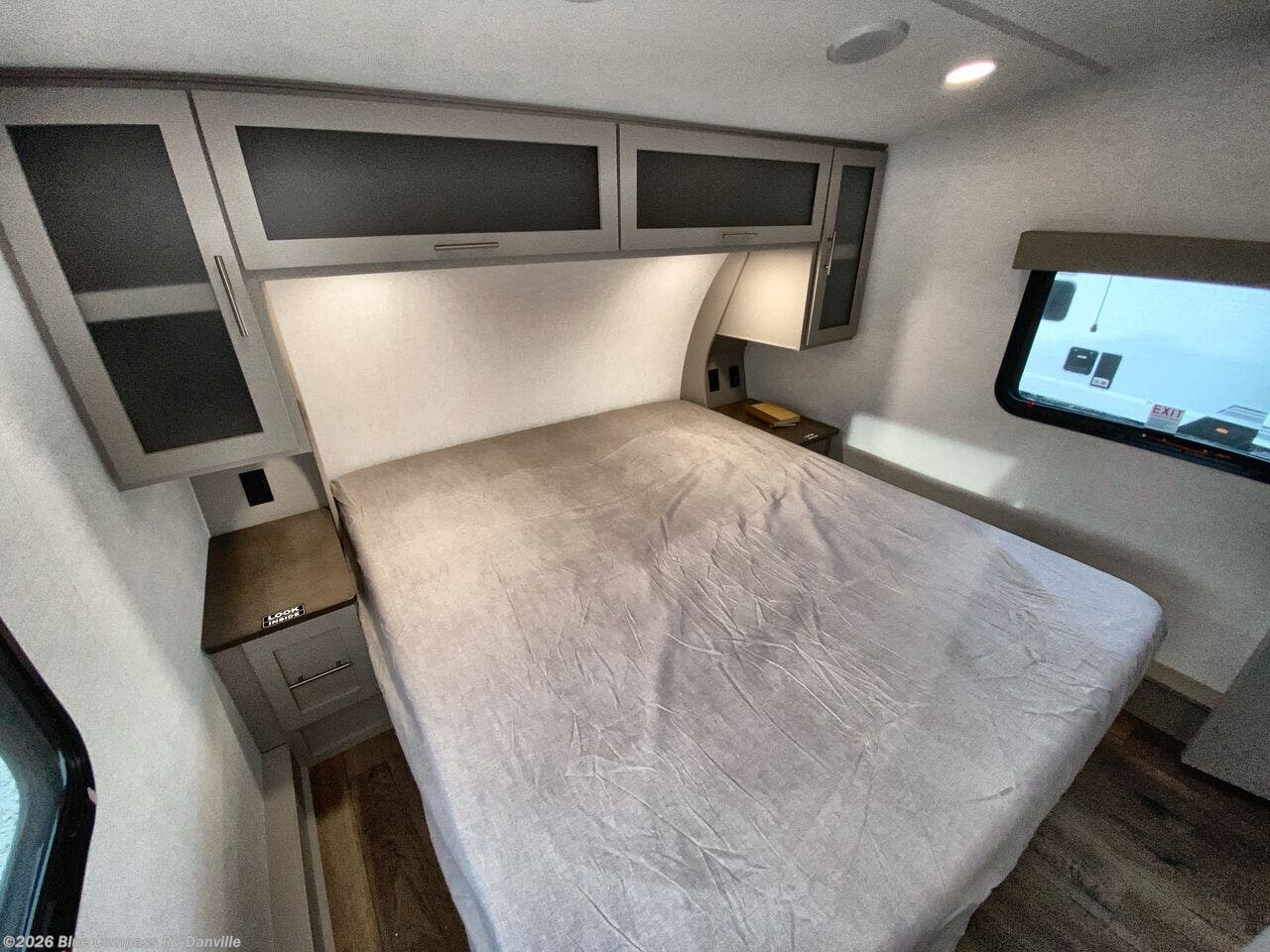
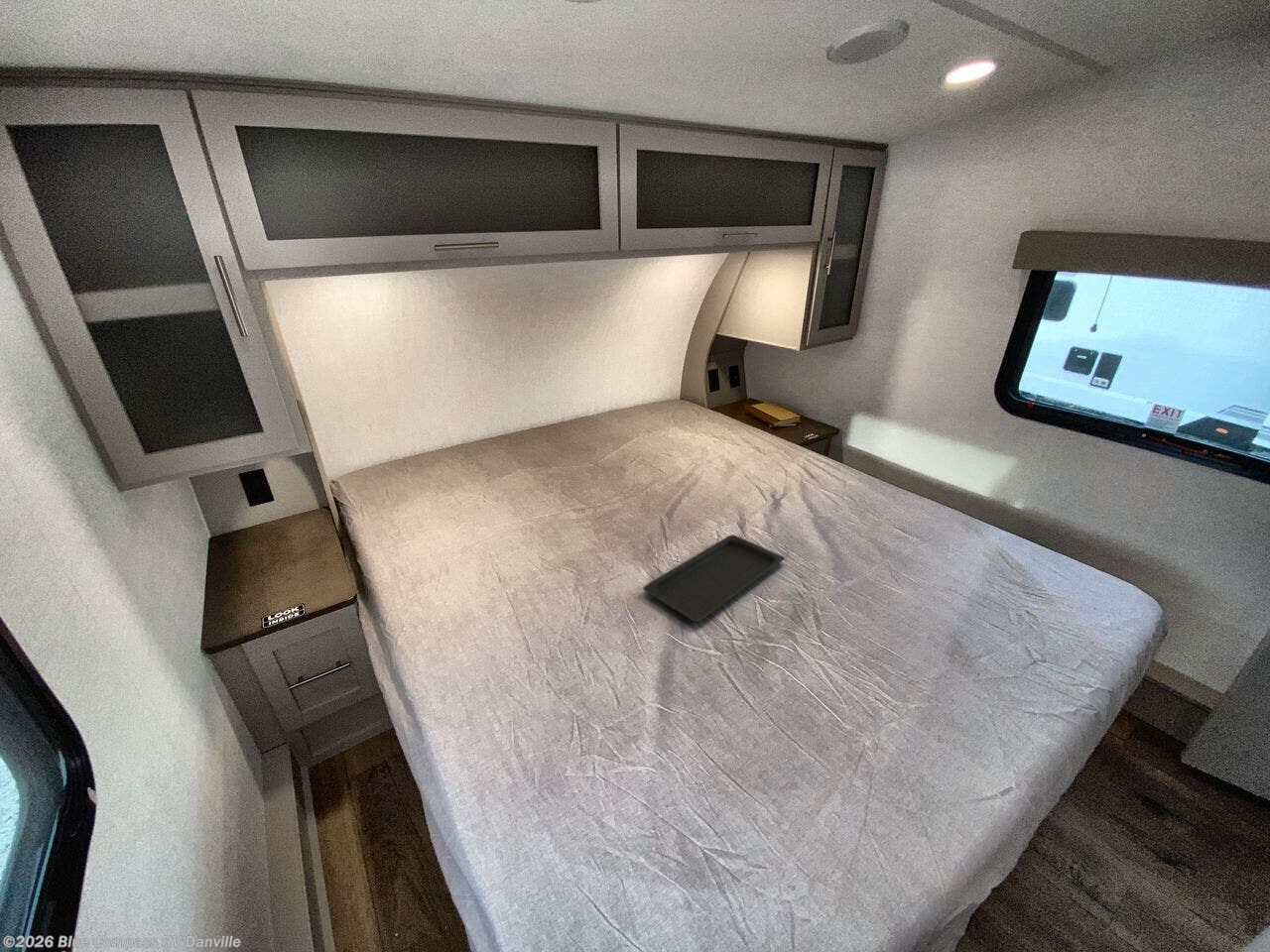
+ serving tray [642,534,786,623]
